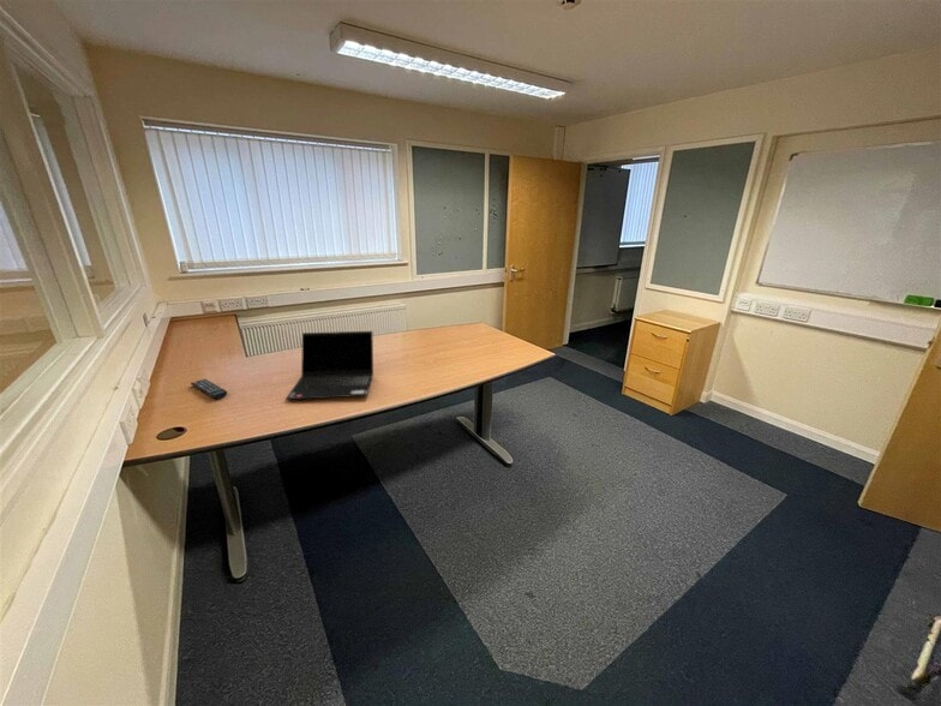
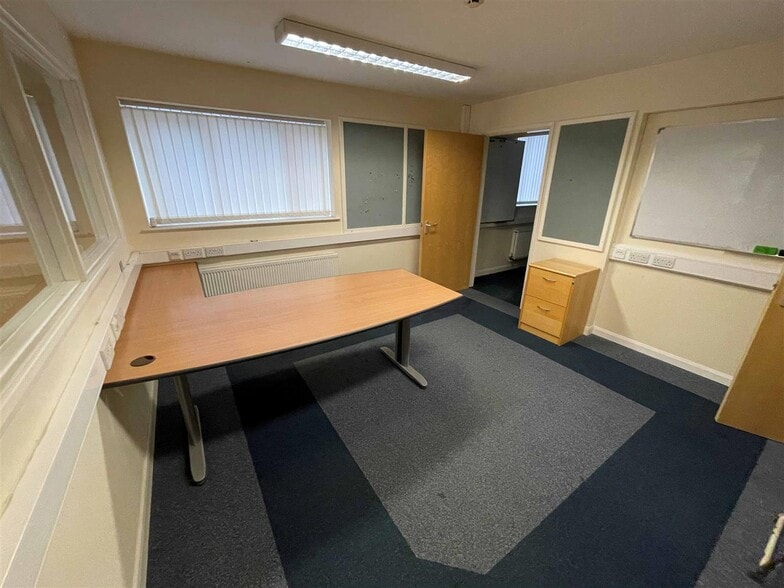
- laptop computer [284,330,374,401]
- remote control [190,378,228,400]
